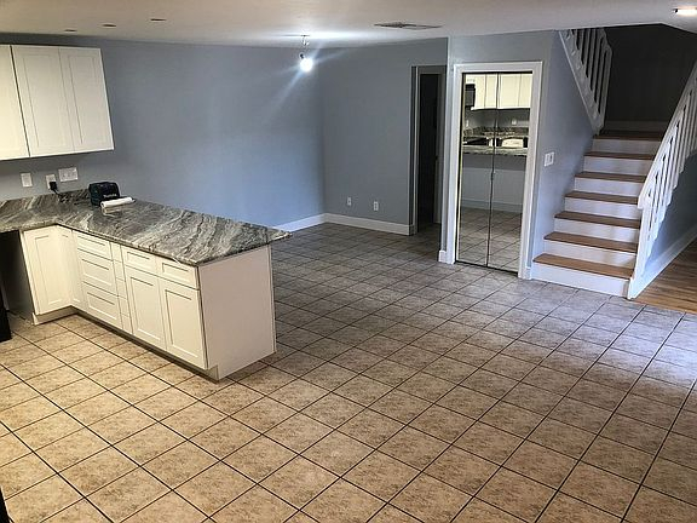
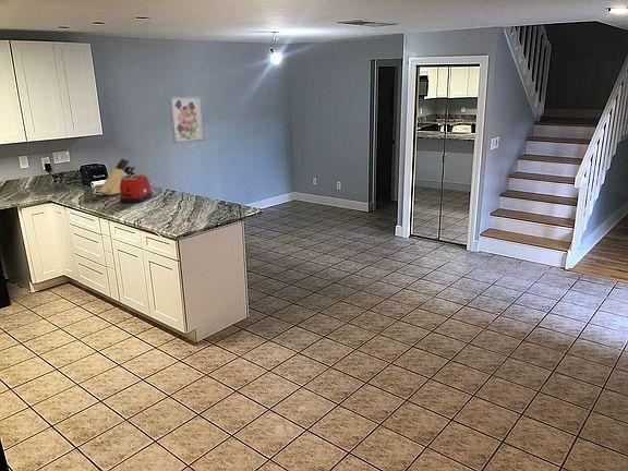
+ knife block [98,157,136,196]
+ wall art [168,95,206,145]
+ toaster [119,173,154,204]
